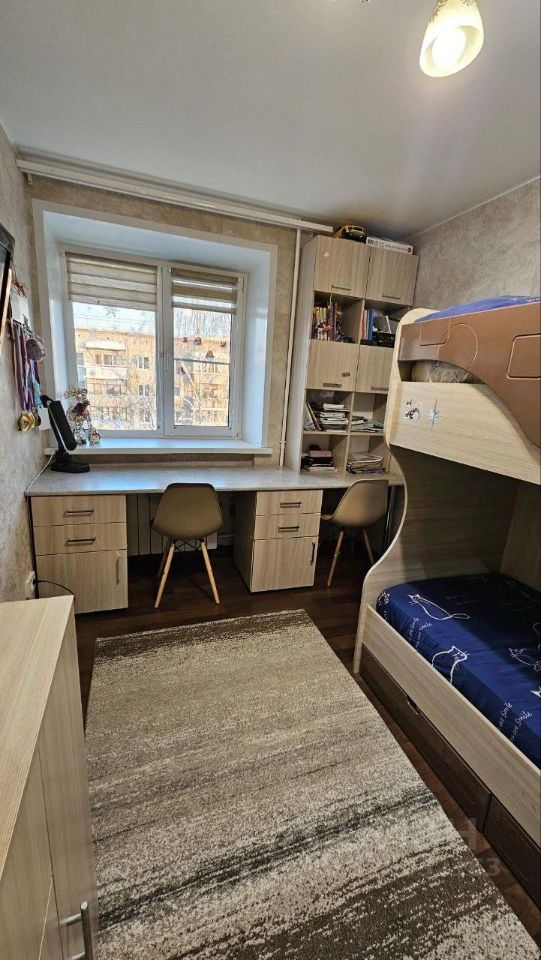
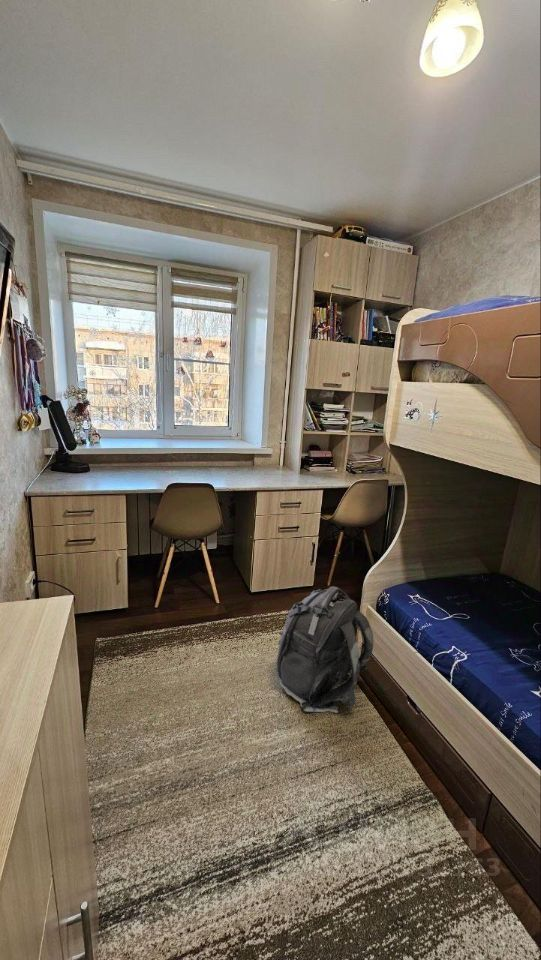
+ backpack [274,586,375,714]
